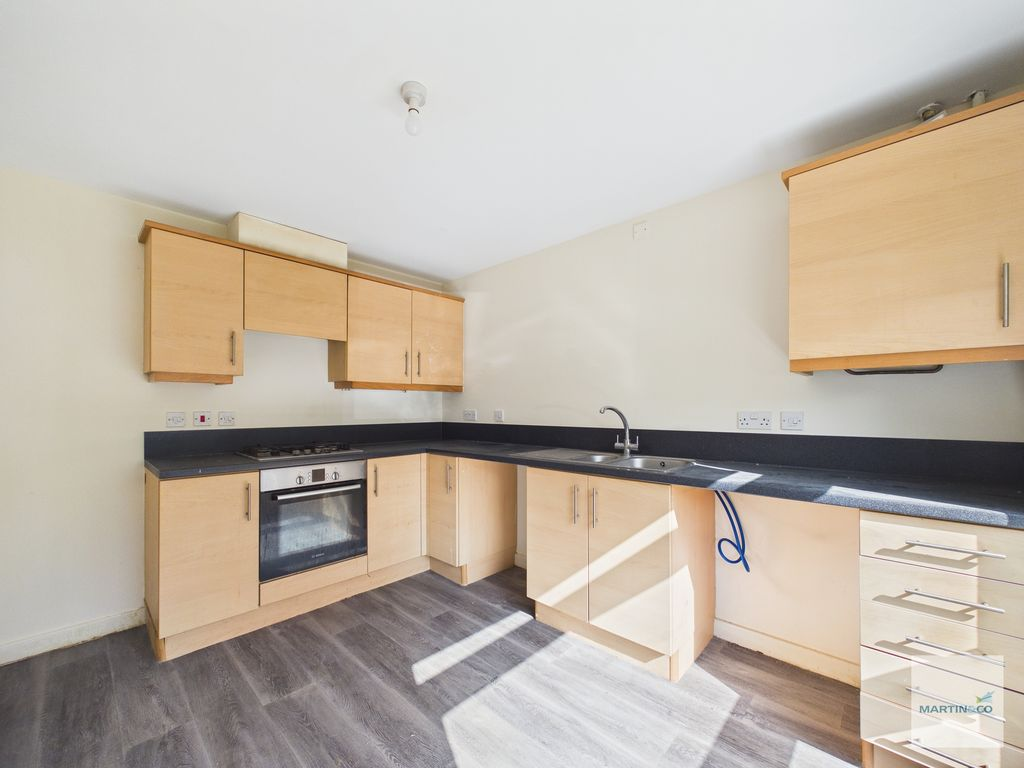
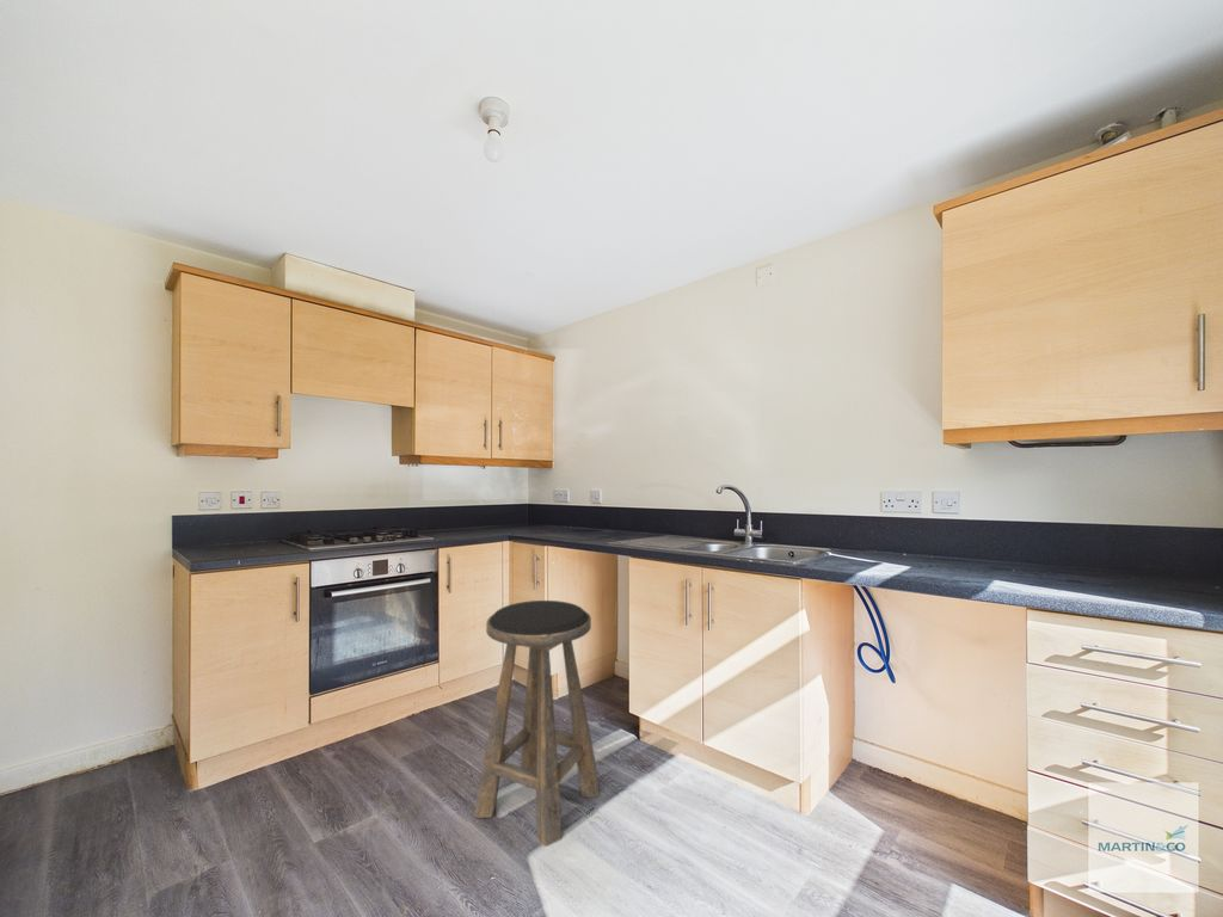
+ stool [473,599,601,848]
